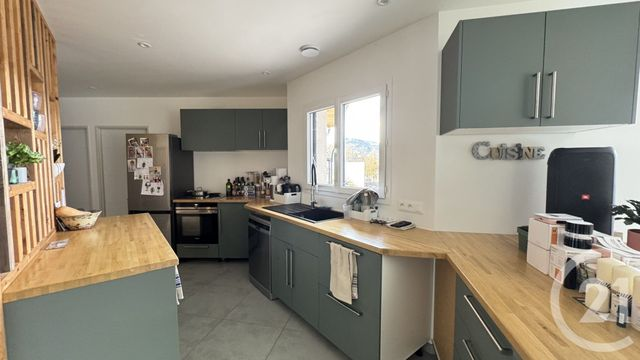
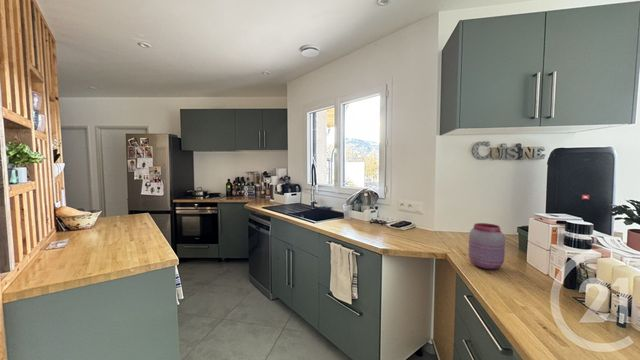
+ jar [467,222,506,270]
